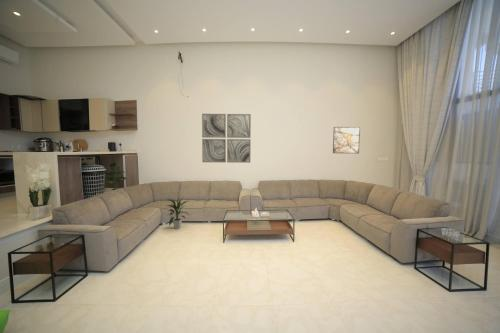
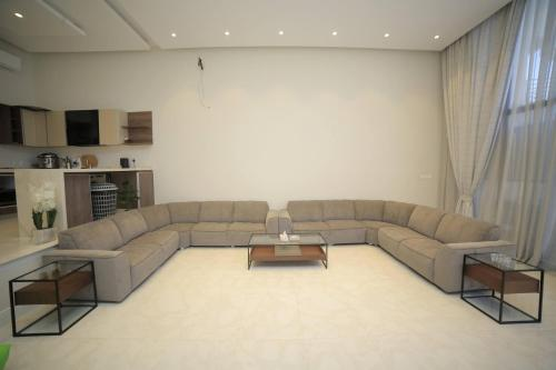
- wall art [201,113,252,164]
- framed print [332,126,361,154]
- indoor plant [164,197,190,230]
